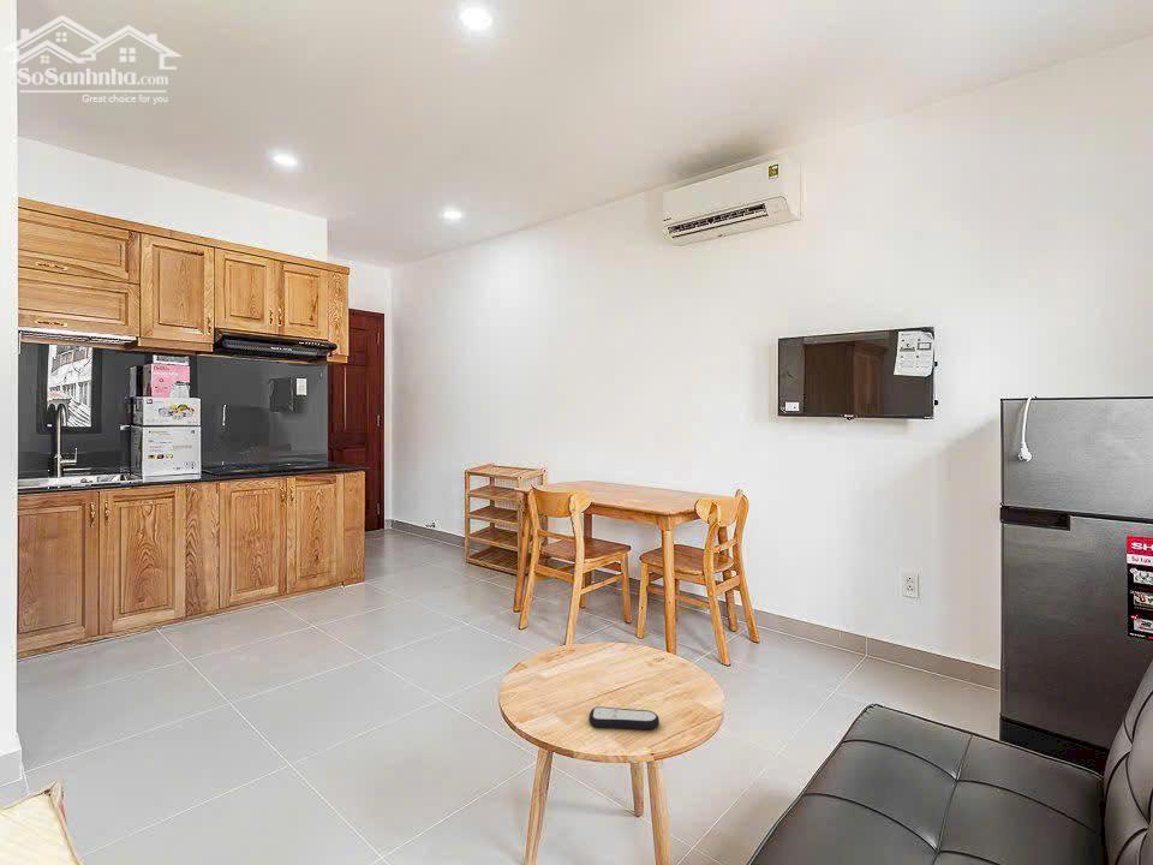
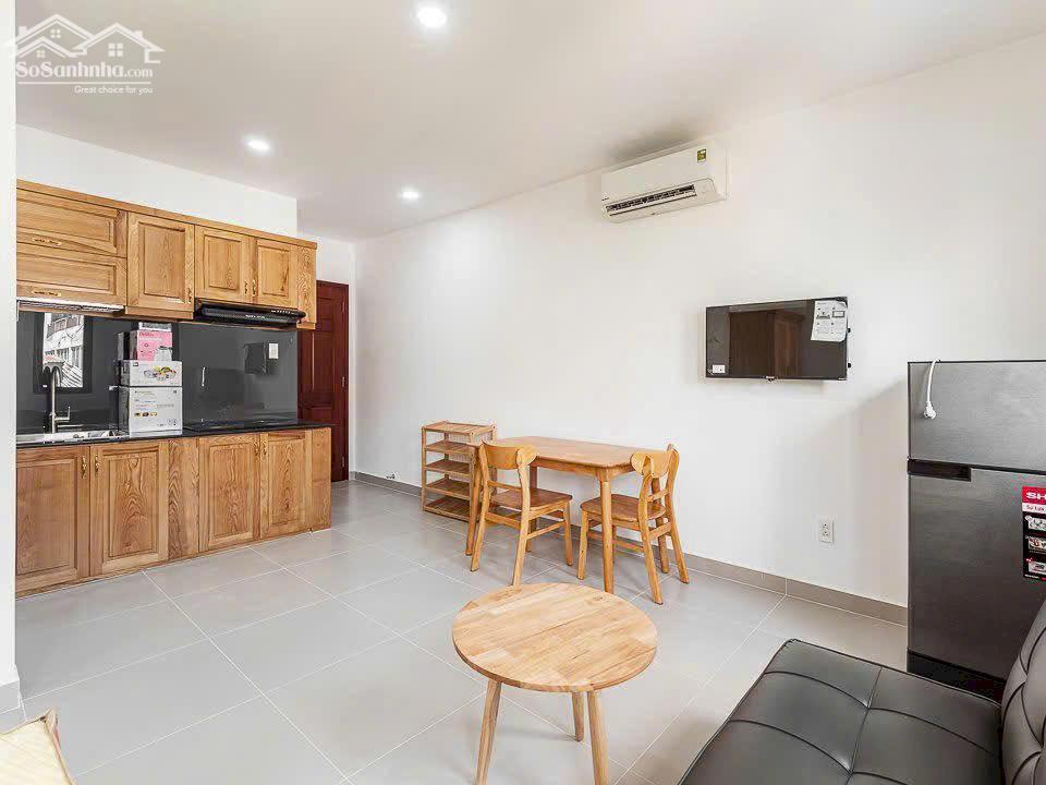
- remote control [587,705,661,730]
